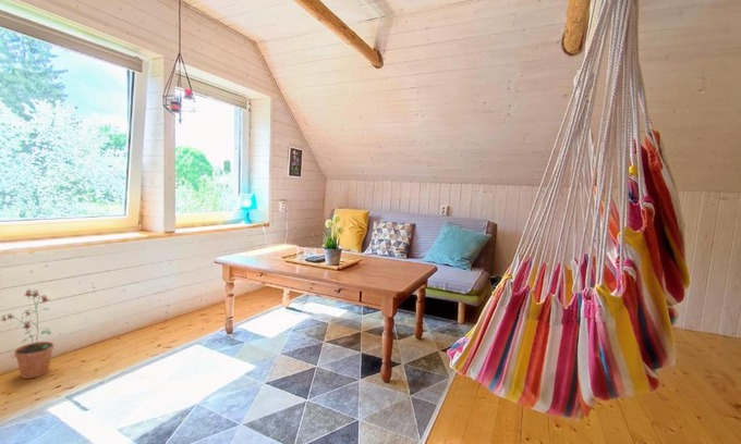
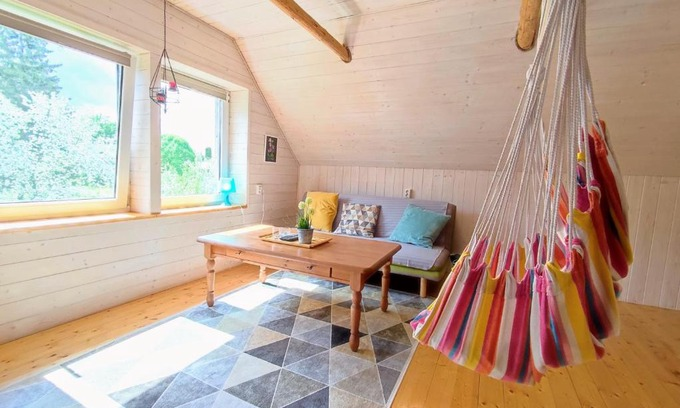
- potted plant [0,288,56,380]
